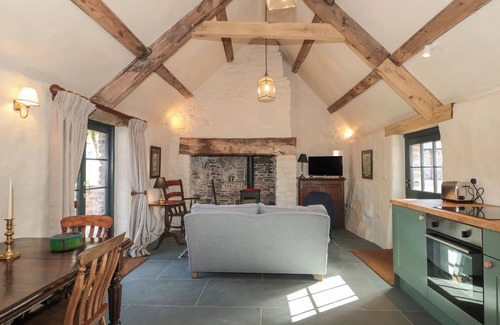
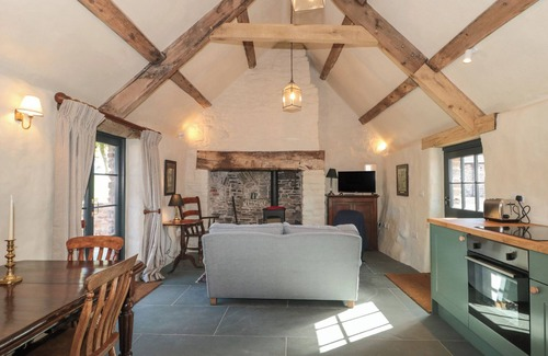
- decorative bowl [48,231,84,253]
